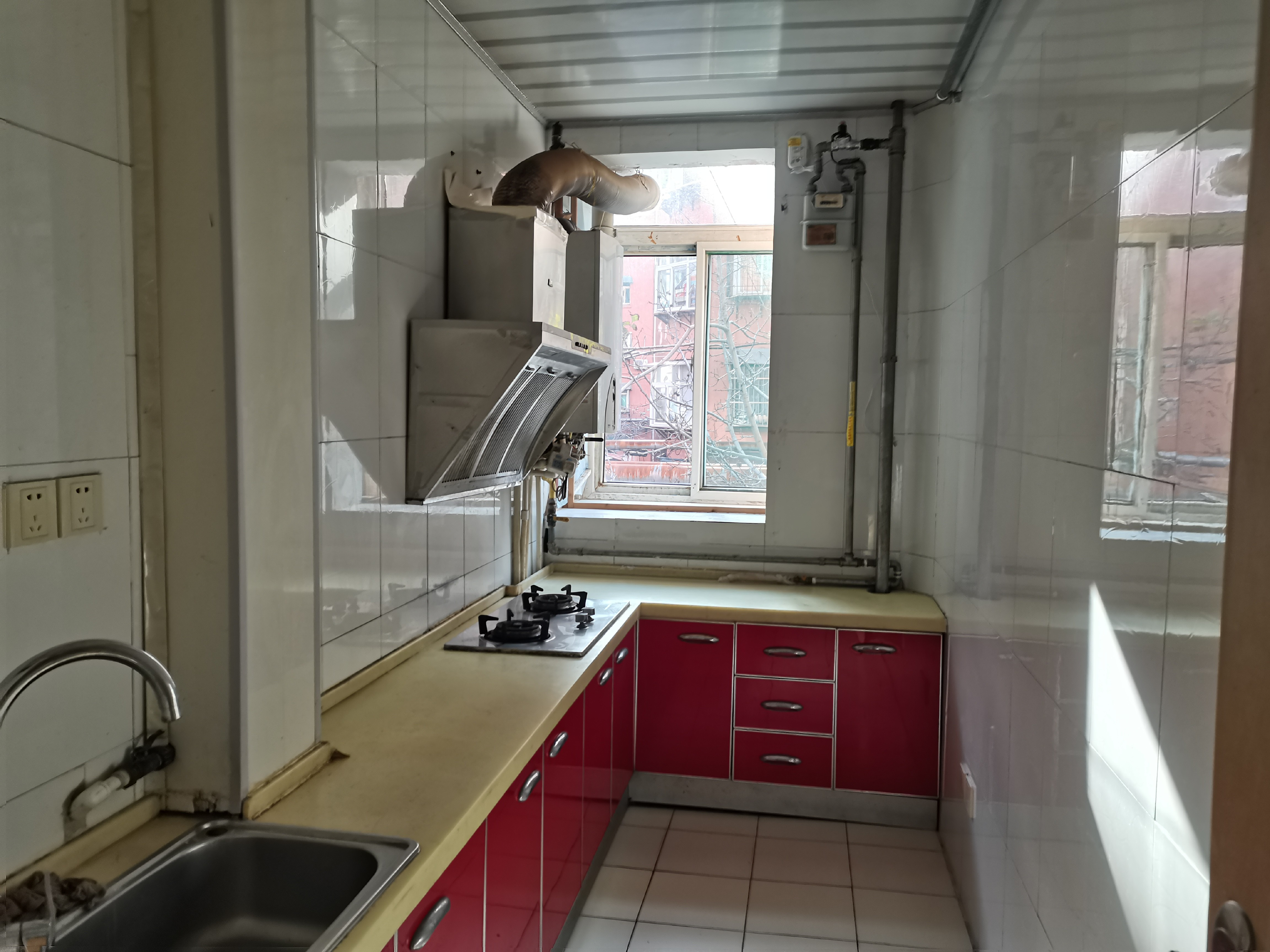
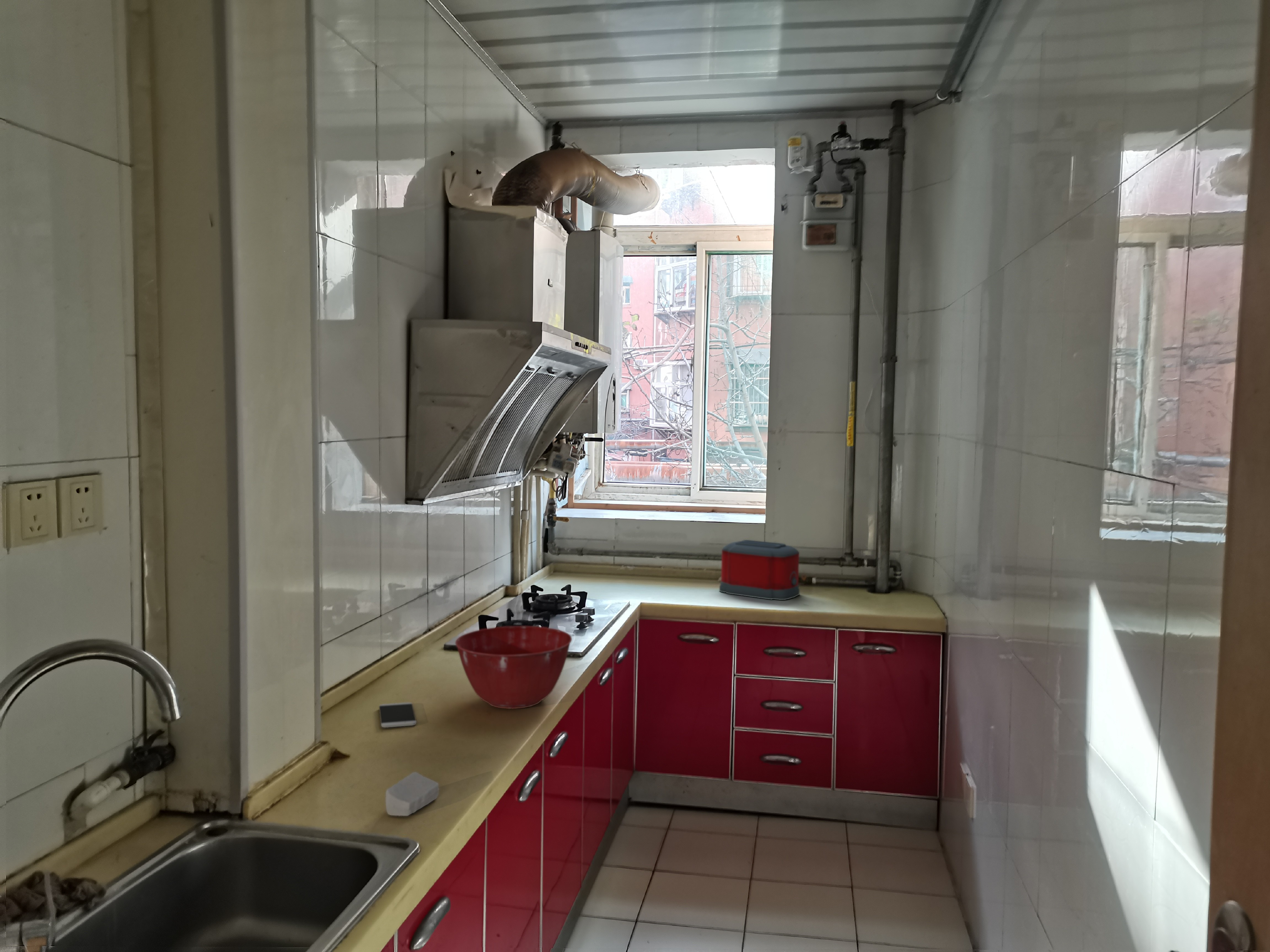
+ soap bar [385,772,440,816]
+ mixing bowl [455,626,572,709]
+ toaster [719,540,800,600]
+ smartphone [379,702,417,728]
